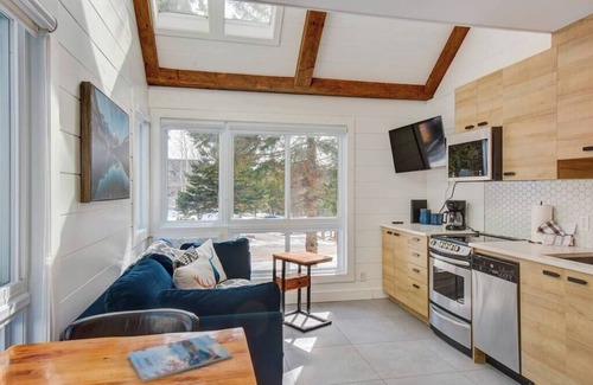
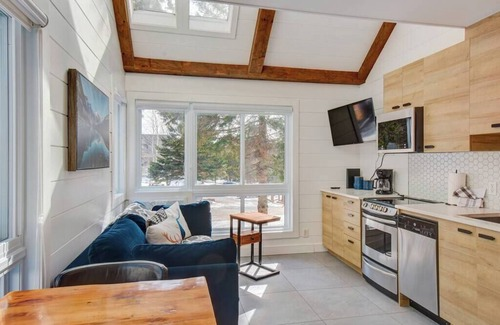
- magazine [127,334,232,383]
